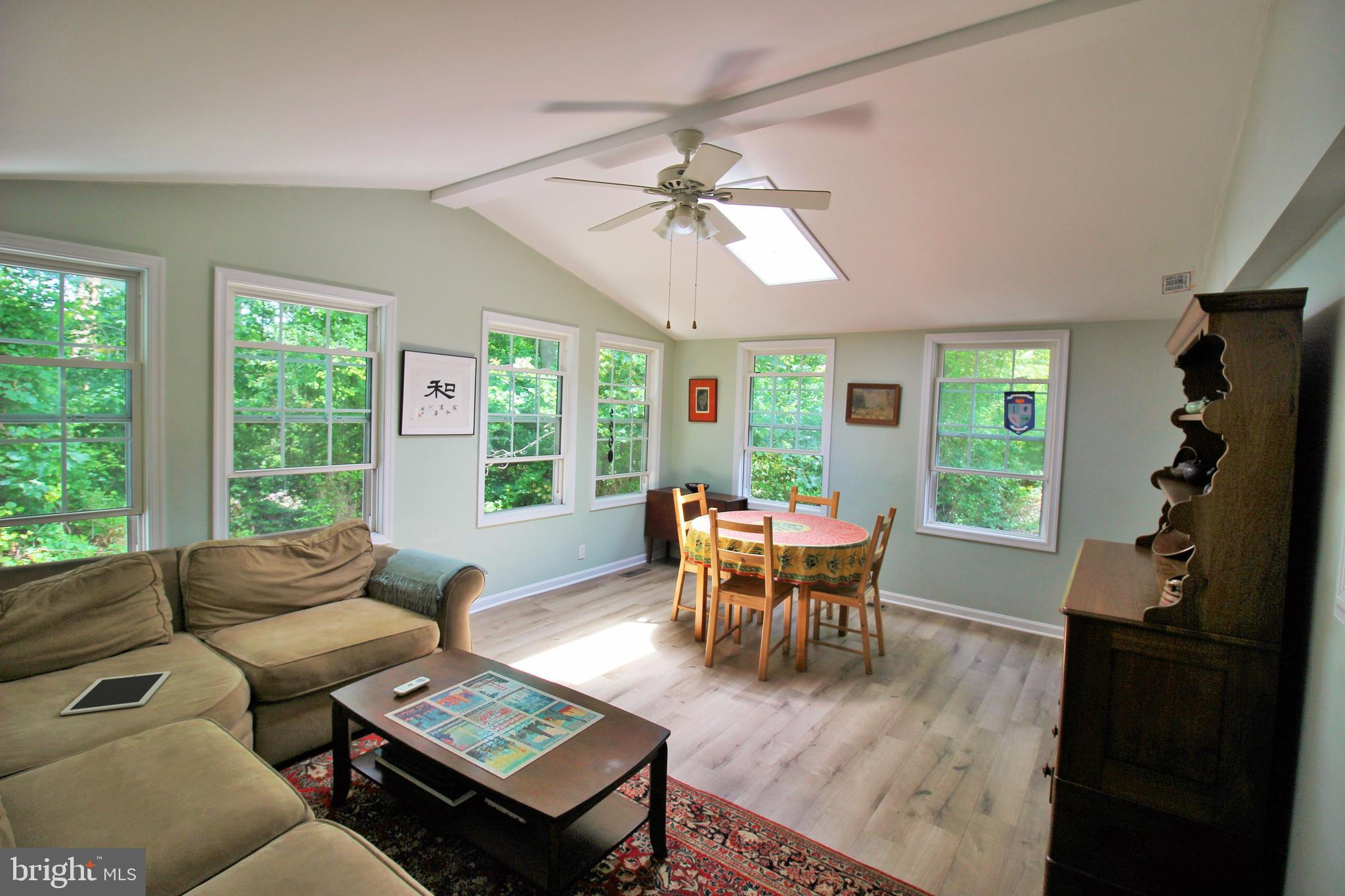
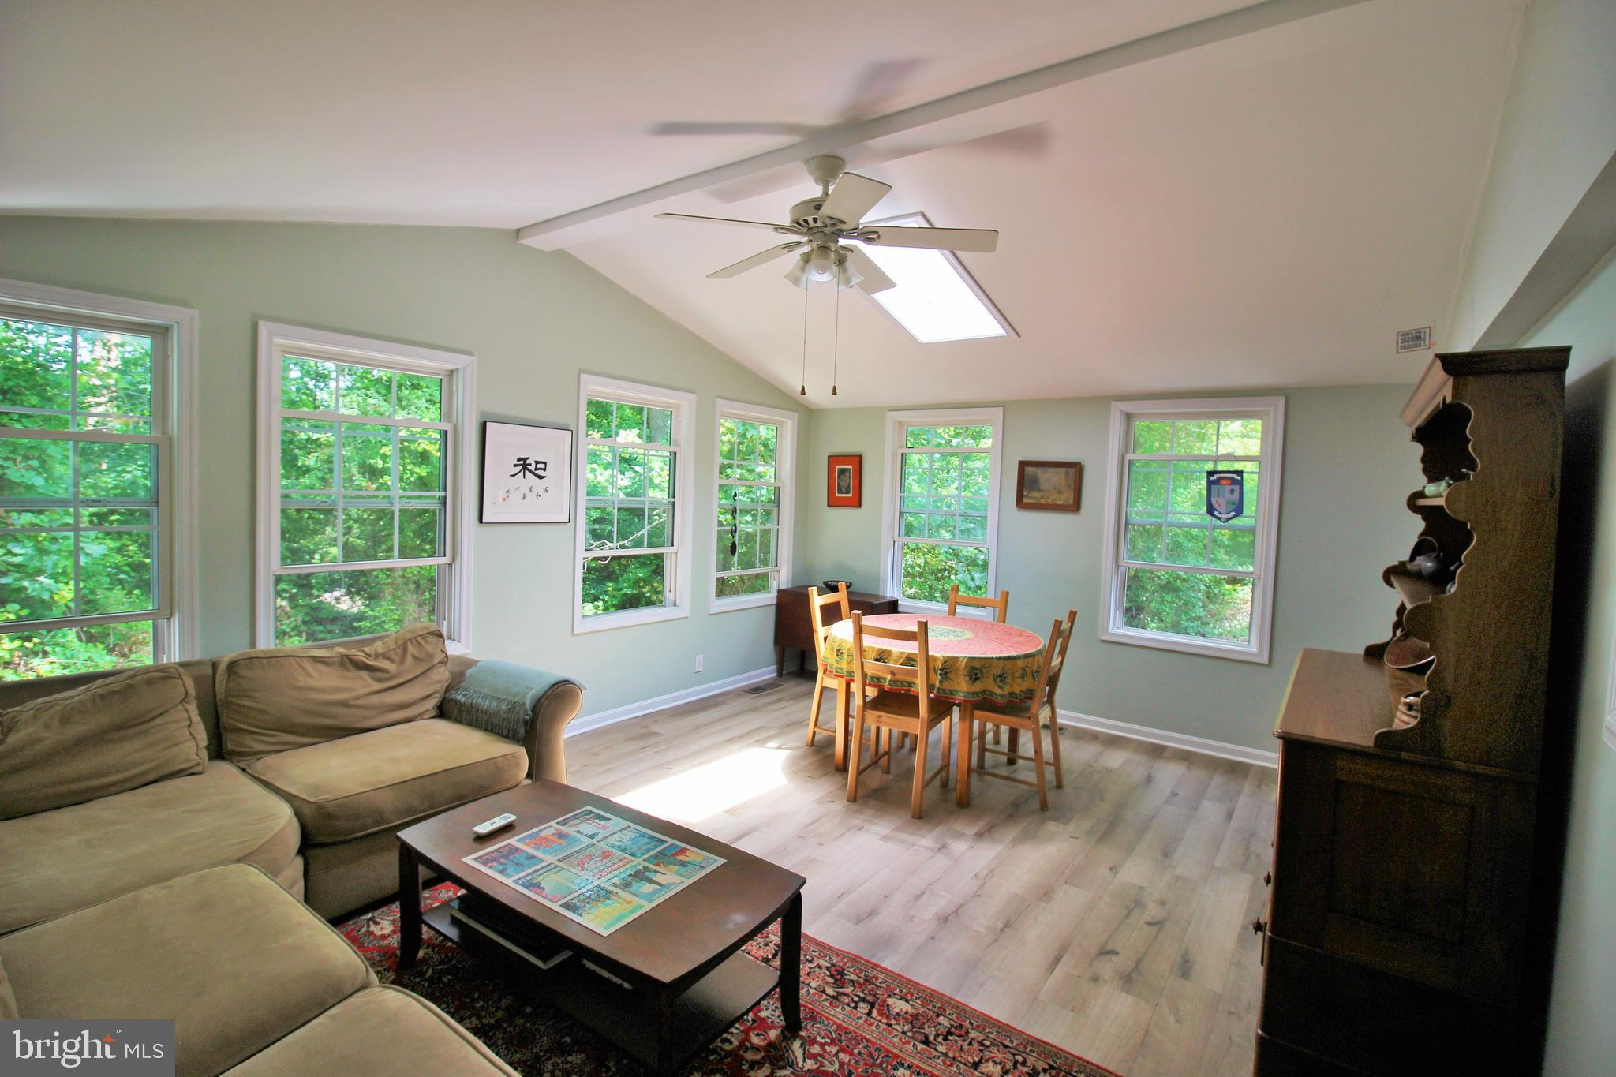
- tablet [60,670,171,715]
